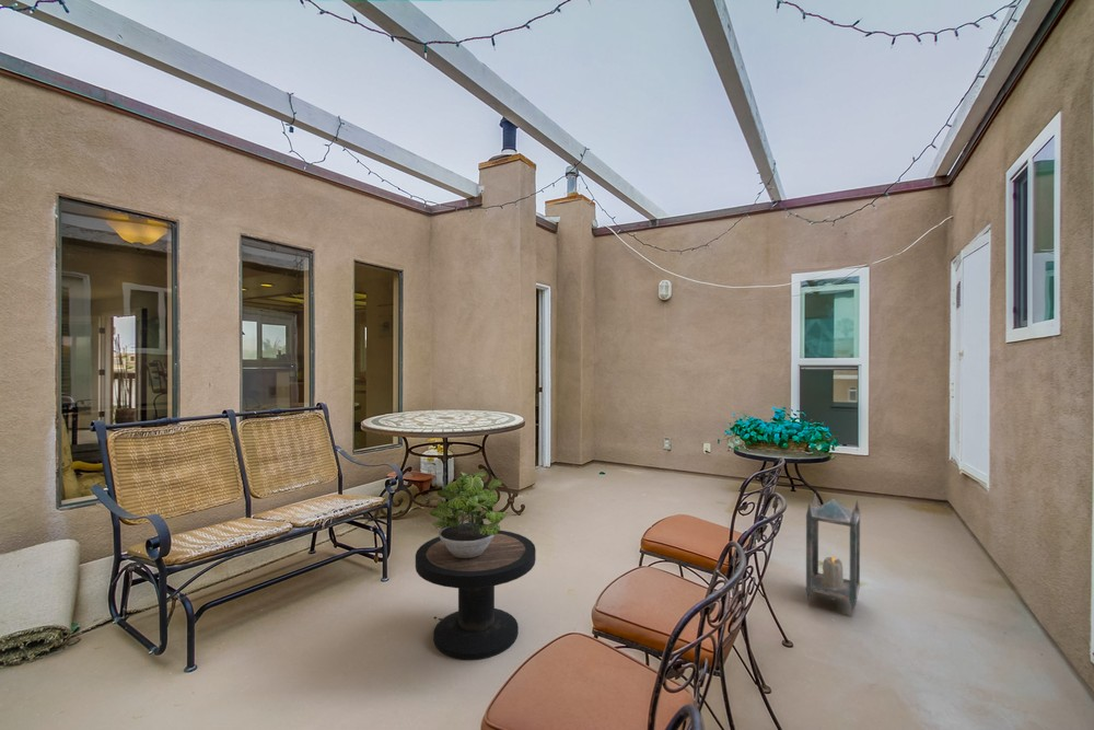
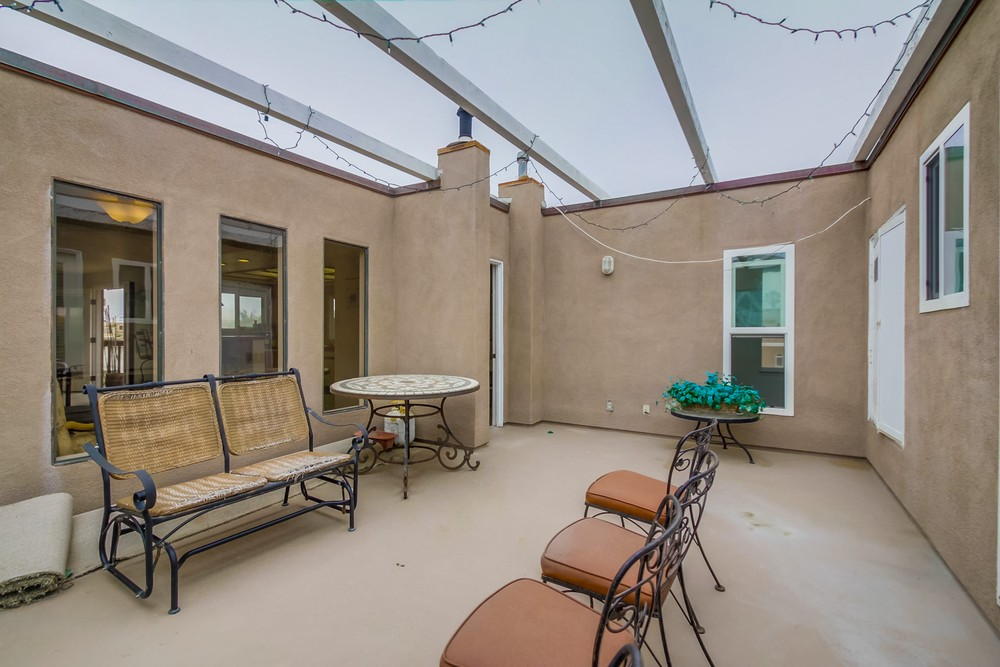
- side table [415,530,537,661]
- lantern [805,493,861,615]
- potted plant [429,471,508,558]
